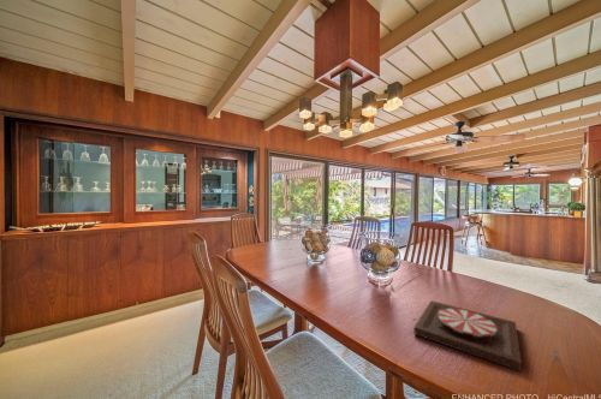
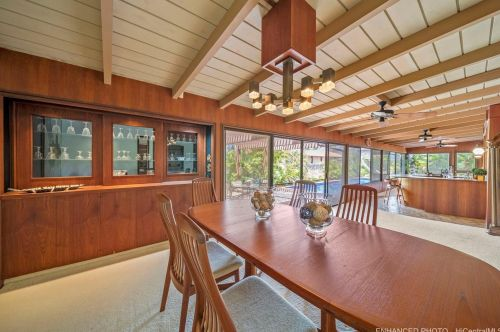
- plate [413,299,523,373]
